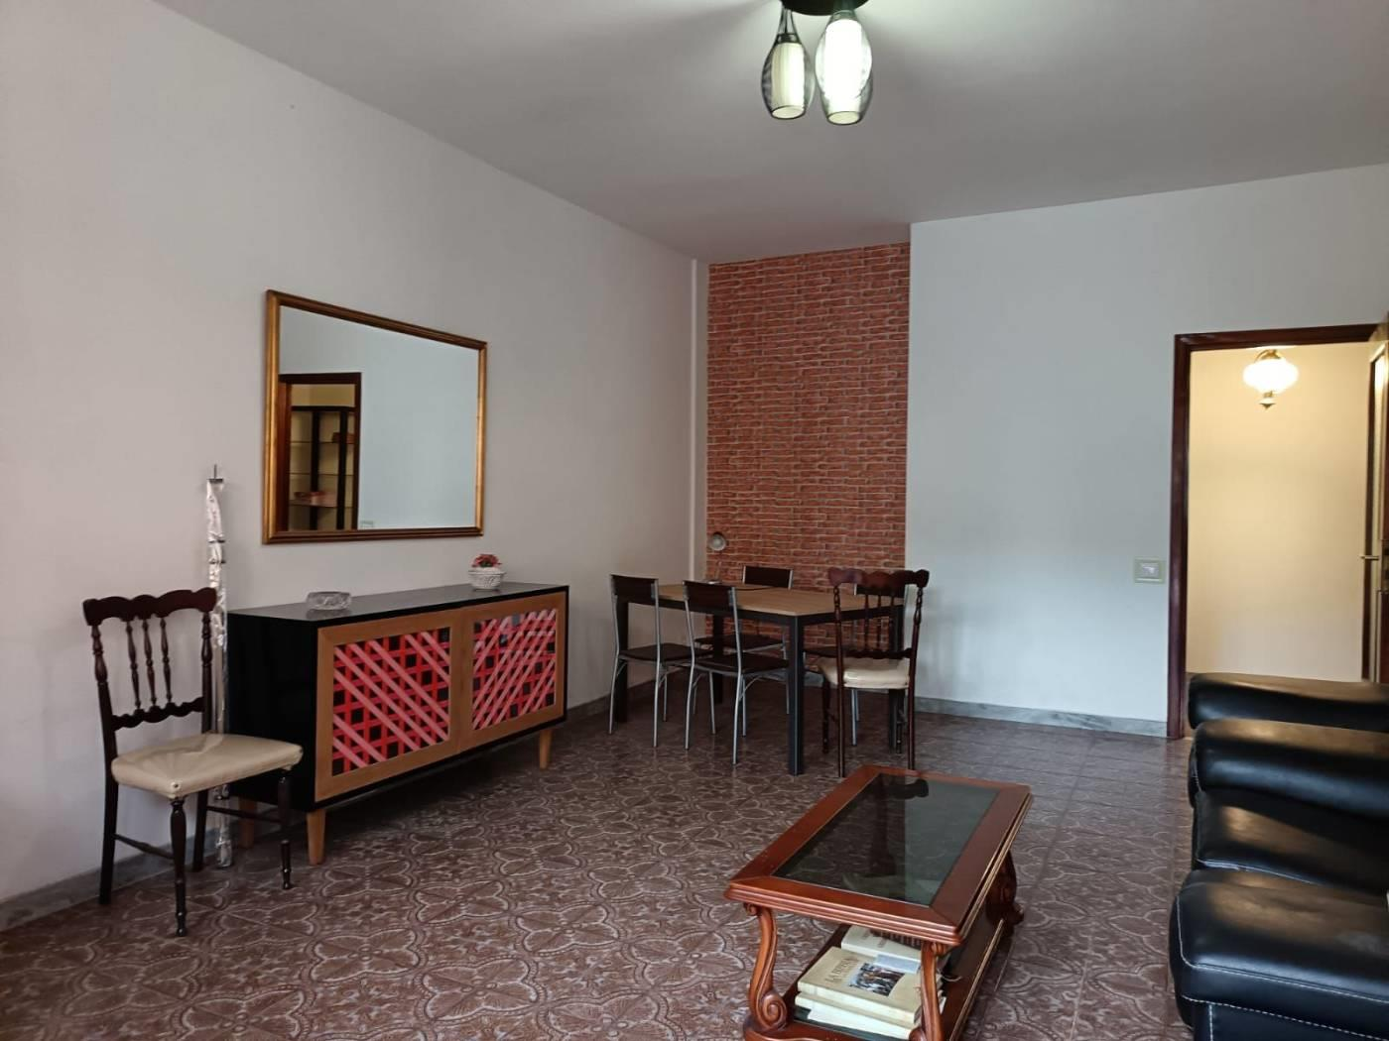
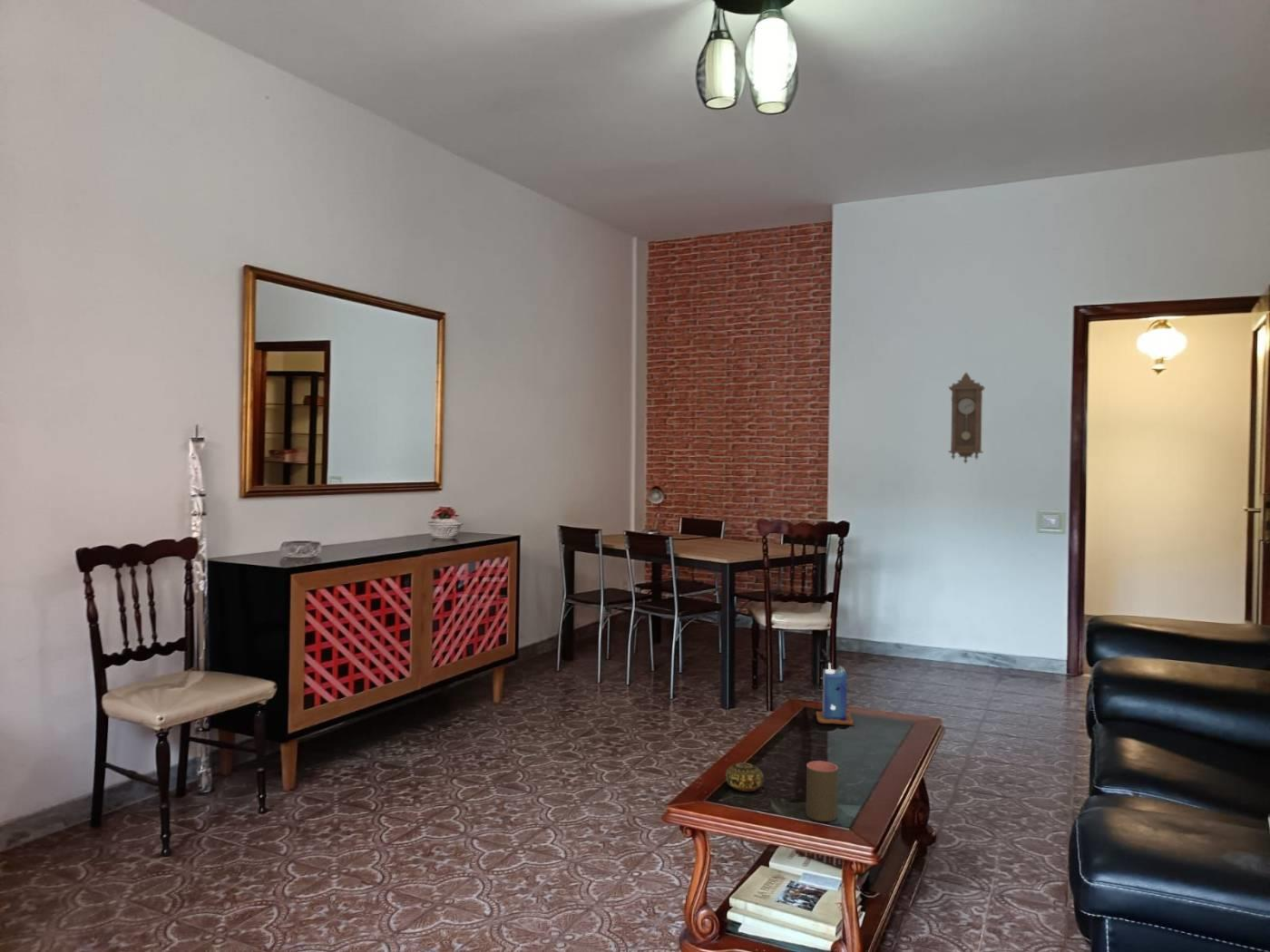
+ pendulum clock [948,372,986,464]
+ candle [815,662,855,726]
+ cup [805,760,839,822]
+ decorative ball [725,762,765,792]
